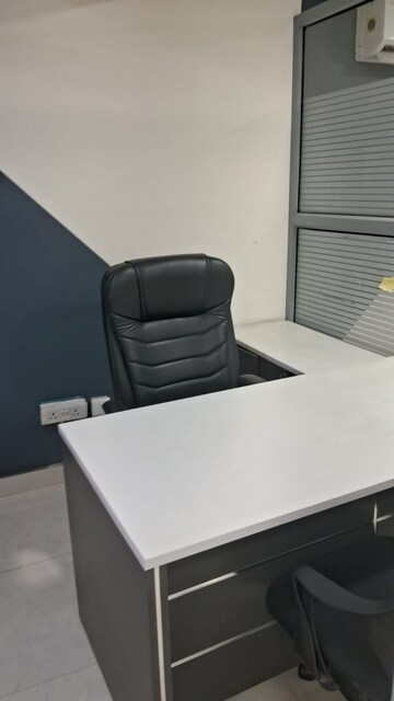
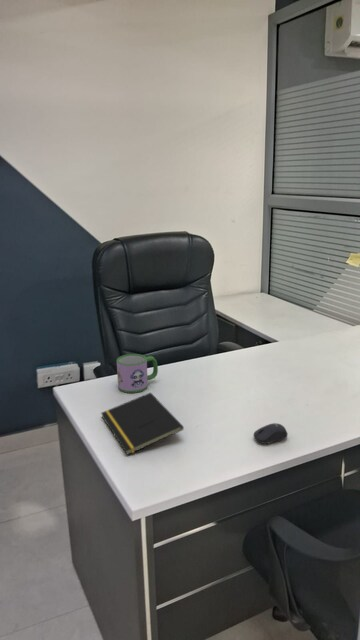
+ computer mouse [253,422,289,445]
+ mug [116,353,159,394]
+ notepad [100,392,185,456]
